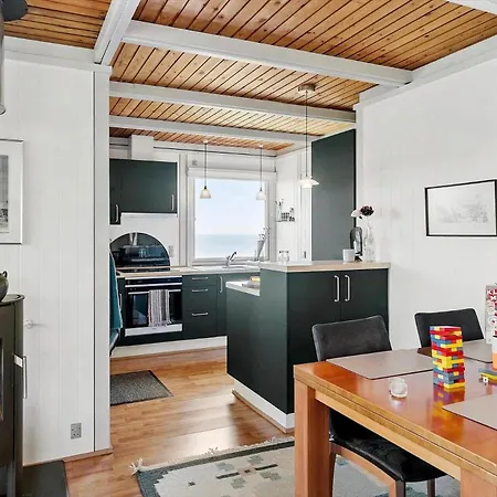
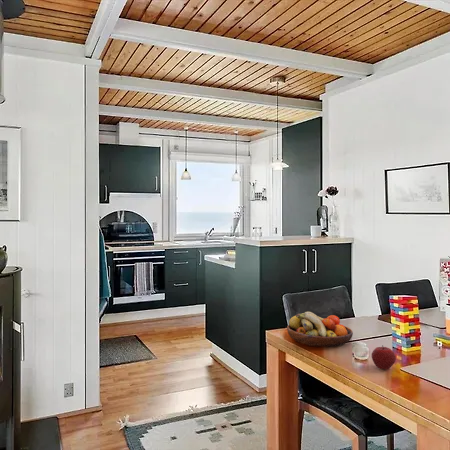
+ apple [371,344,397,370]
+ fruit bowl [286,311,354,348]
